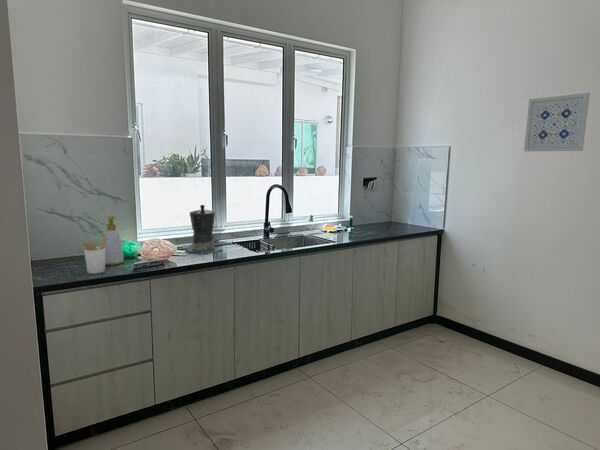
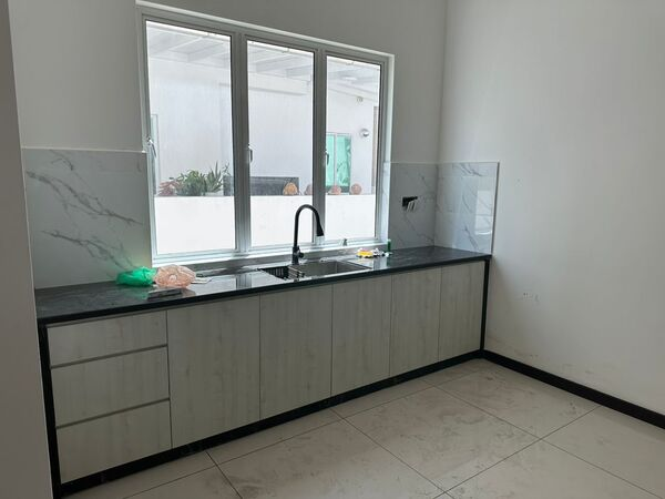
- coffee maker [184,204,224,255]
- wall art [523,92,591,152]
- utensil holder [78,237,107,275]
- soap bottle [103,215,125,266]
